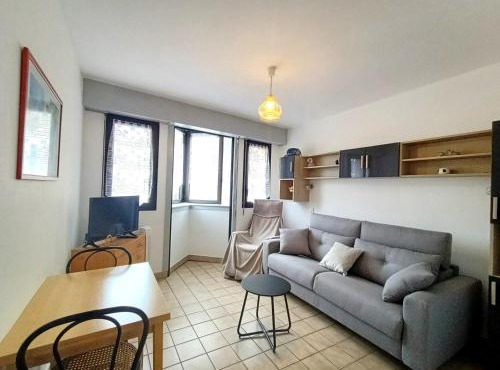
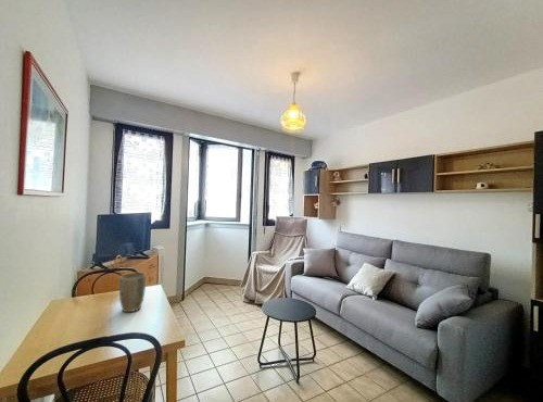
+ plant pot [118,272,147,313]
